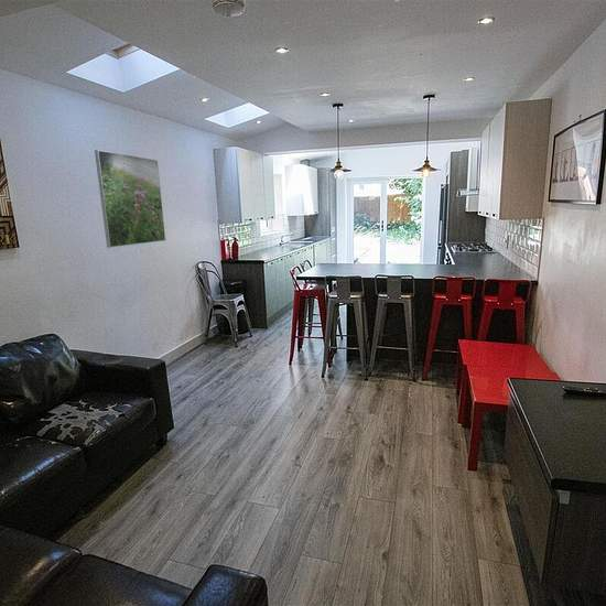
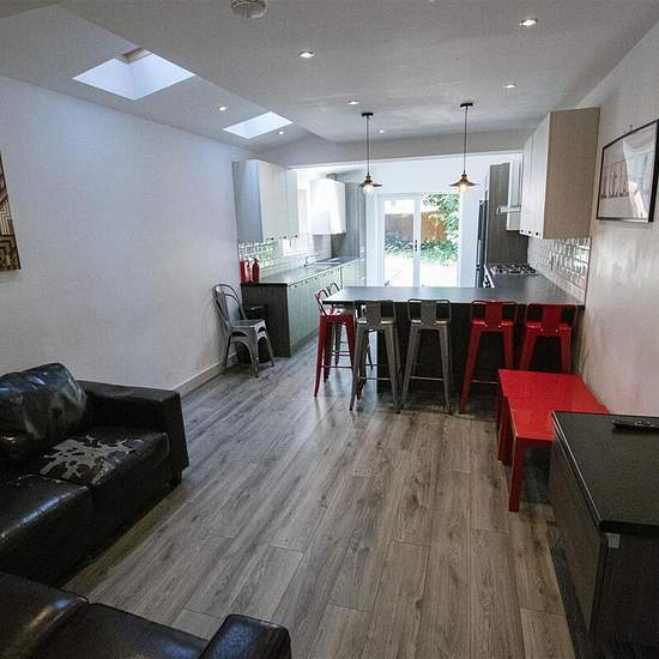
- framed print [94,149,166,249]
